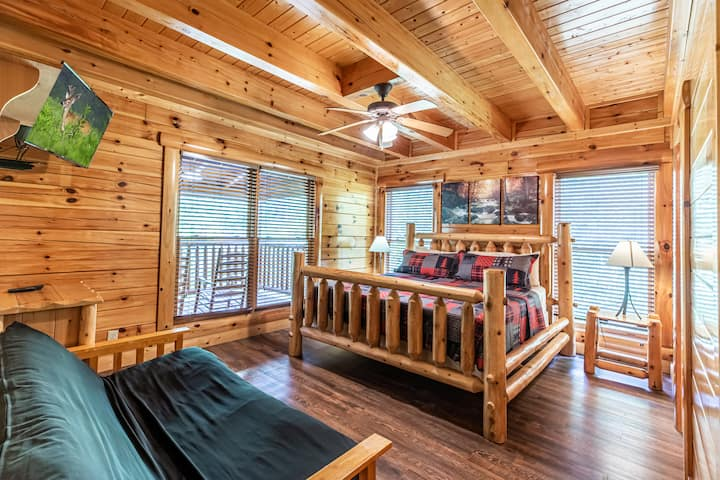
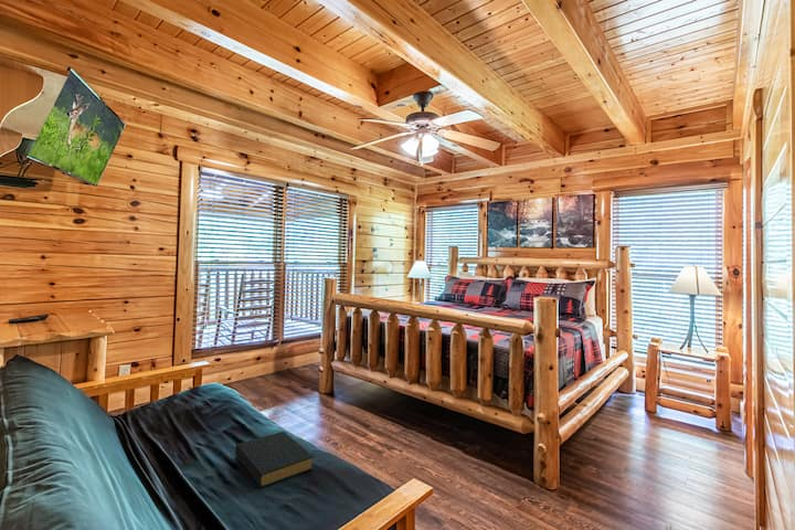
+ hardback book [234,431,315,488]
